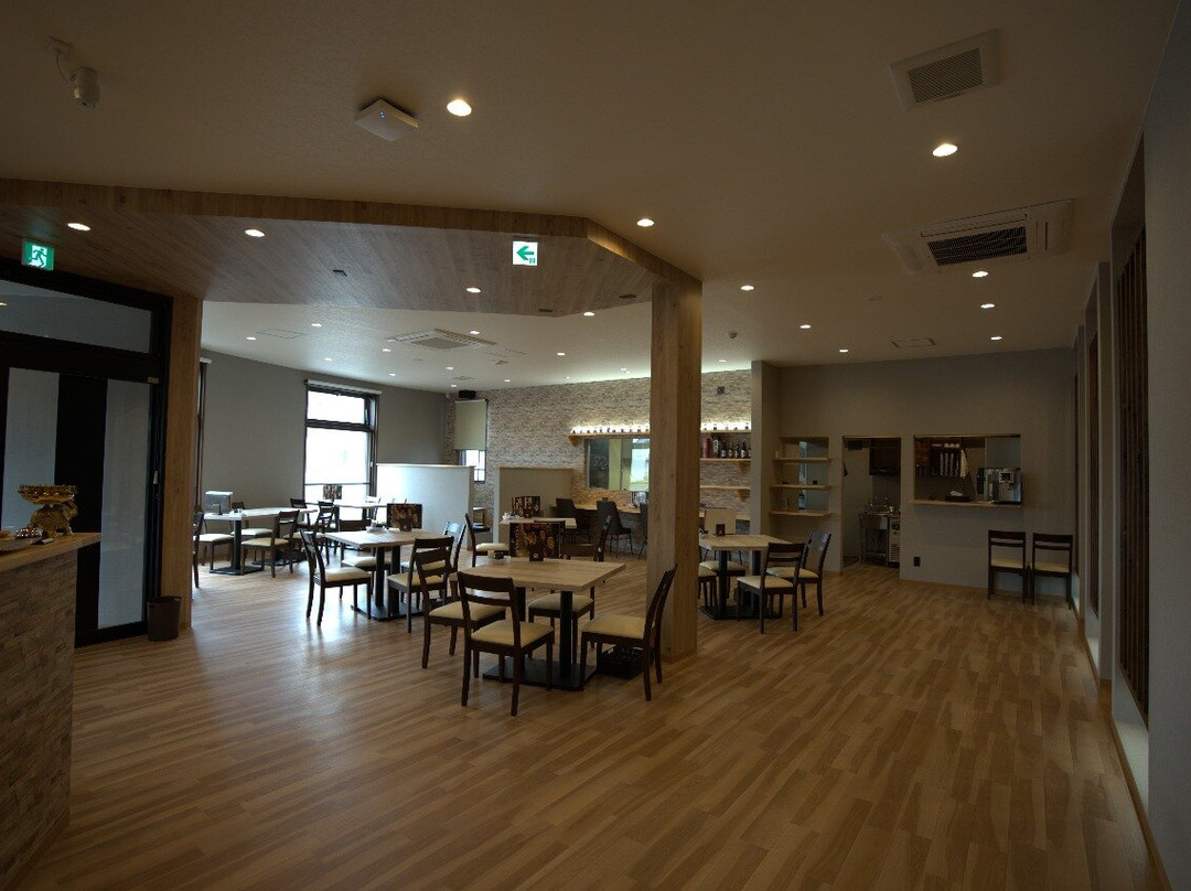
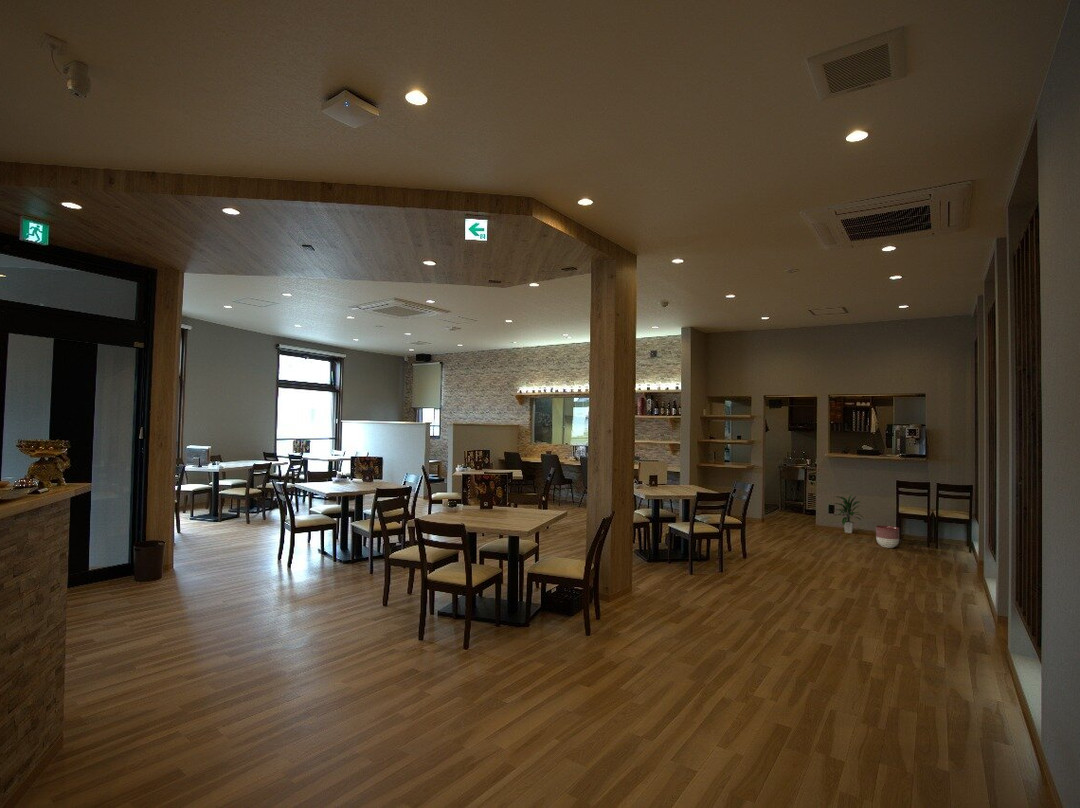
+ planter [875,524,900,549]
+ indoor plant [833,493,864,534]
